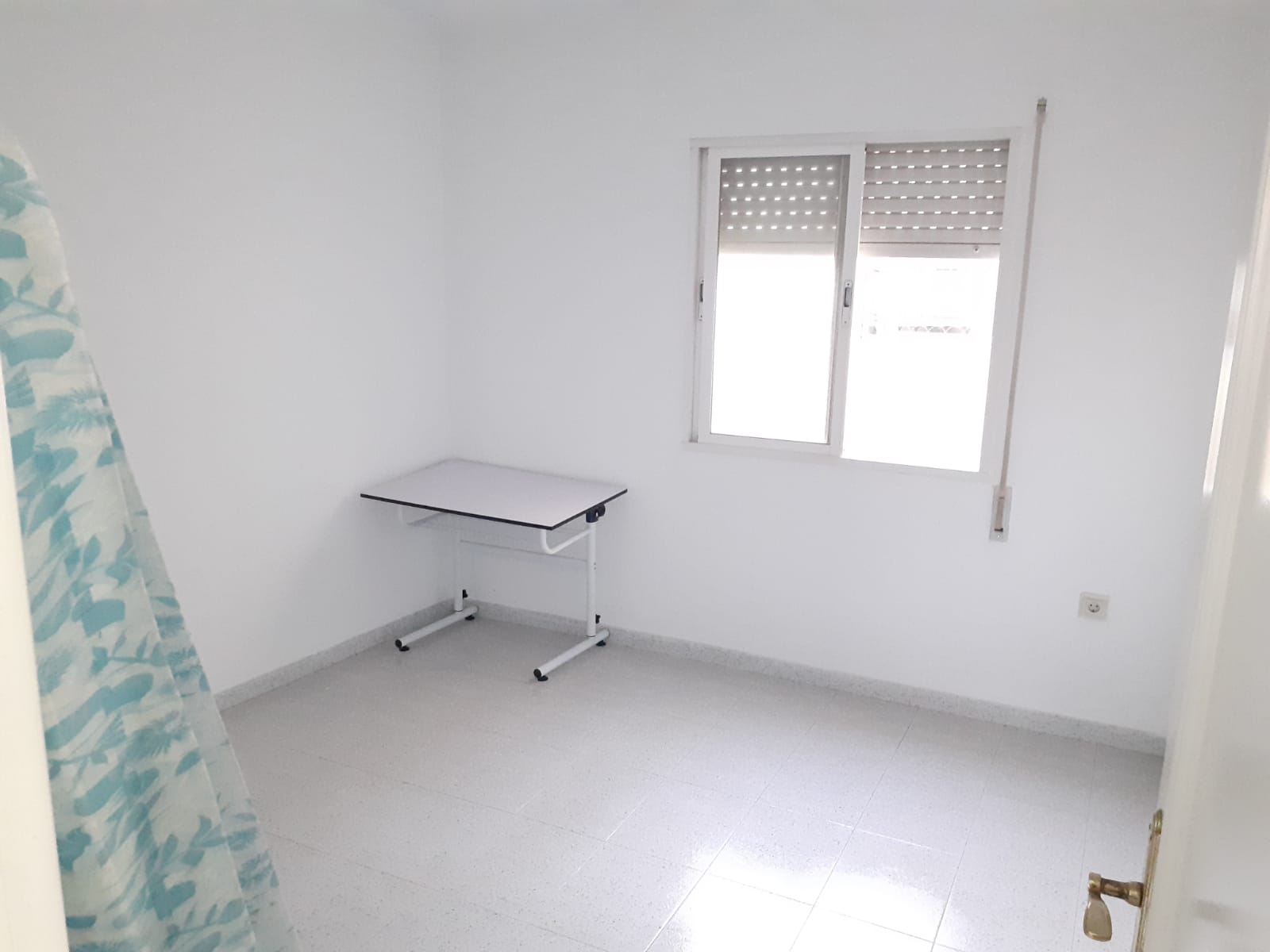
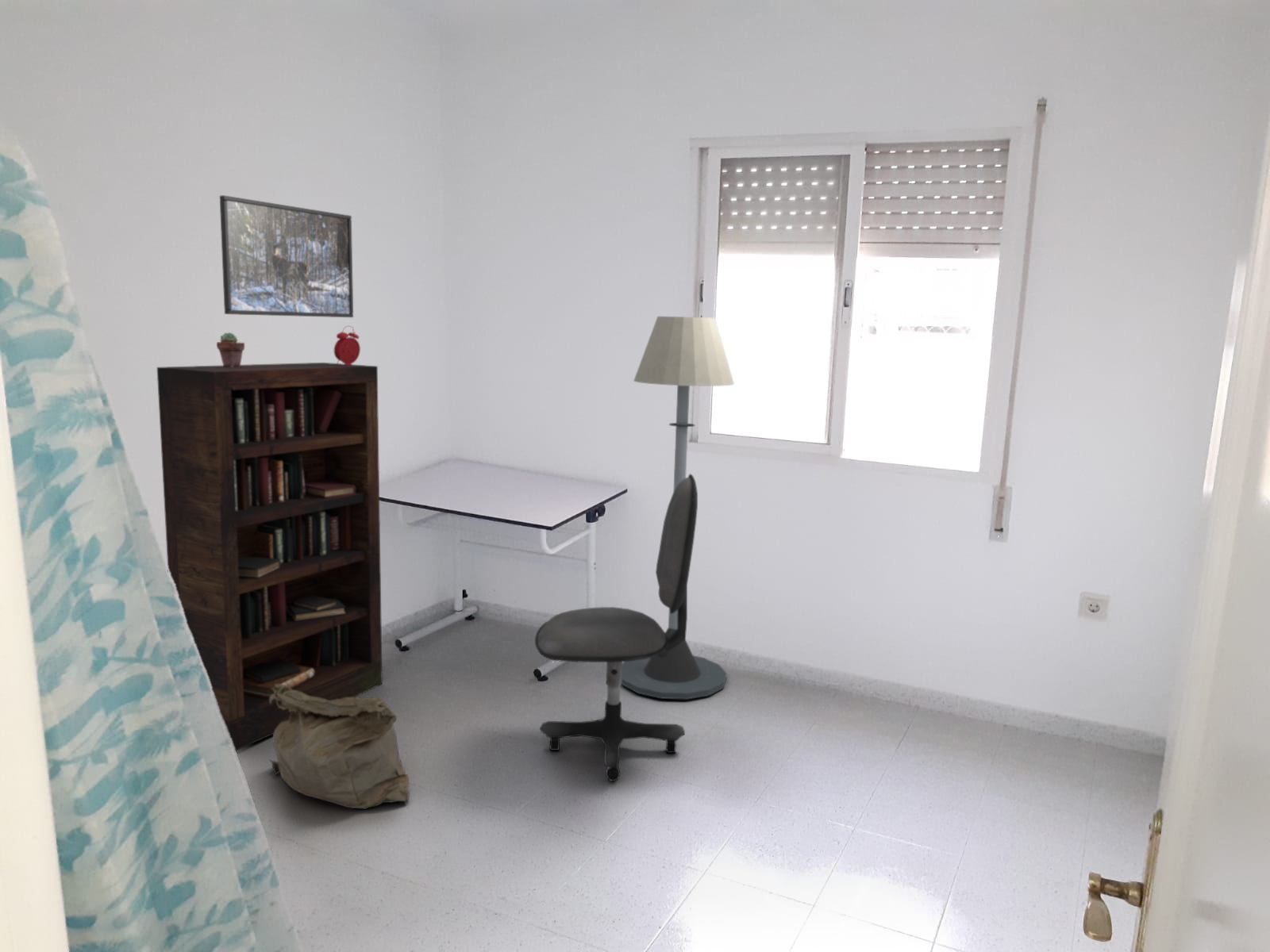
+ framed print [219,194,354,318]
+ floor lamp [622,316,735,700]
+ bag [269,684,410,810]
+ alarm clock [333,325,361,366]
+ bookcase [156,362,383,751]
+ office chair [534,474,698,782]
+ potted succulent [216,332,245,367]
